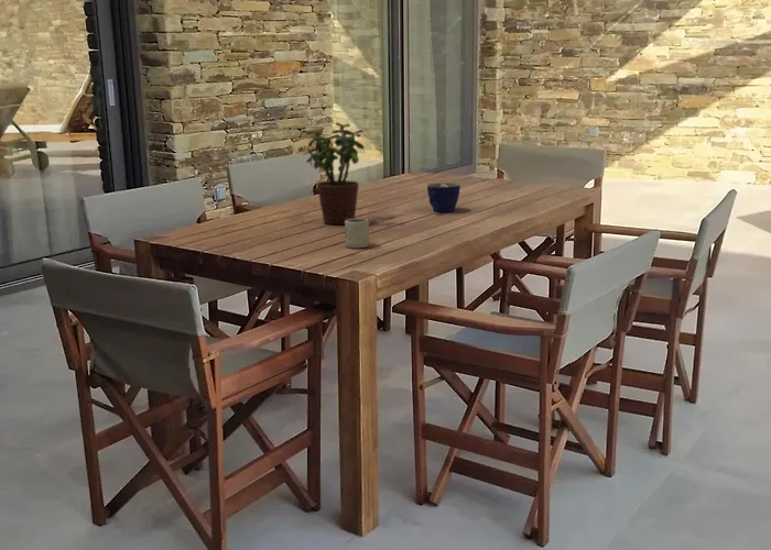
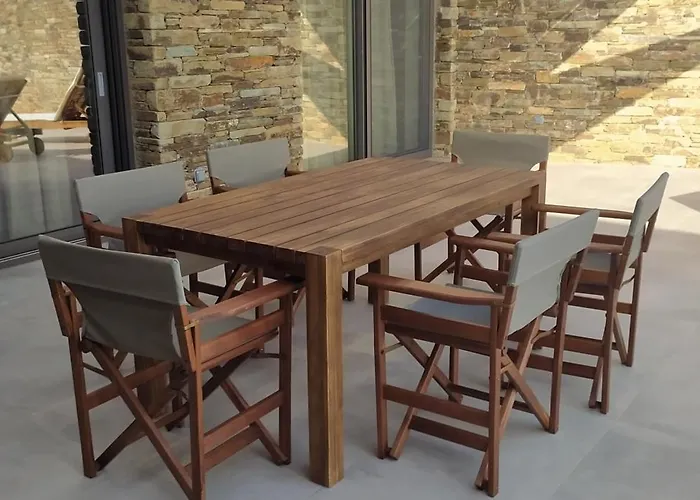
- cup [344,218,370,249]
- cup [426,182,461,213]
- potted plant [302,121,366,226]
